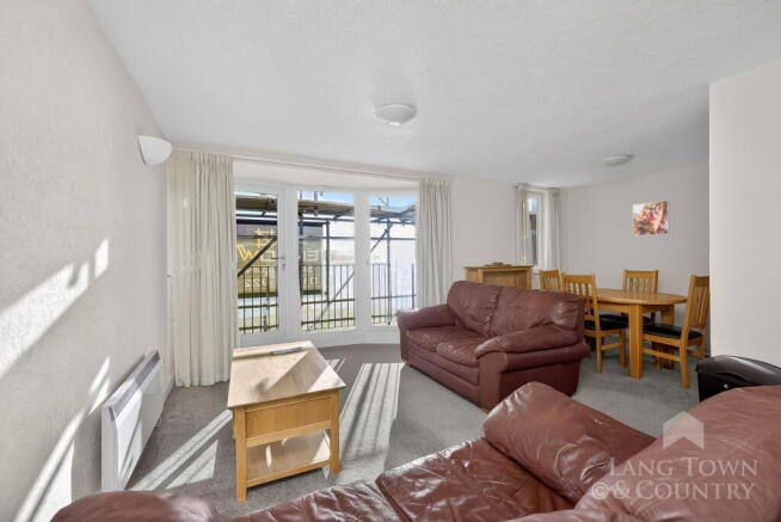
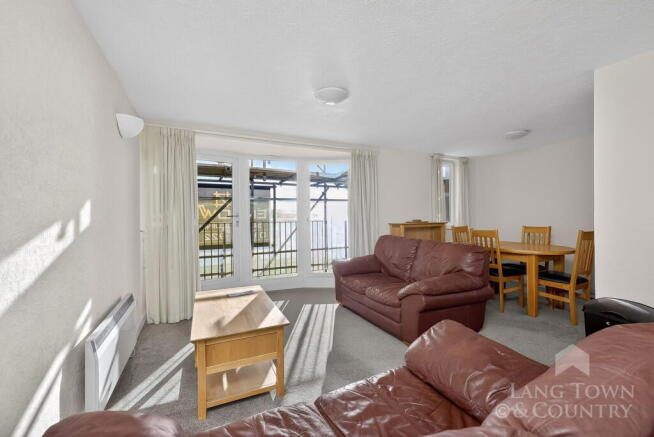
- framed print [632,199,670,238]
